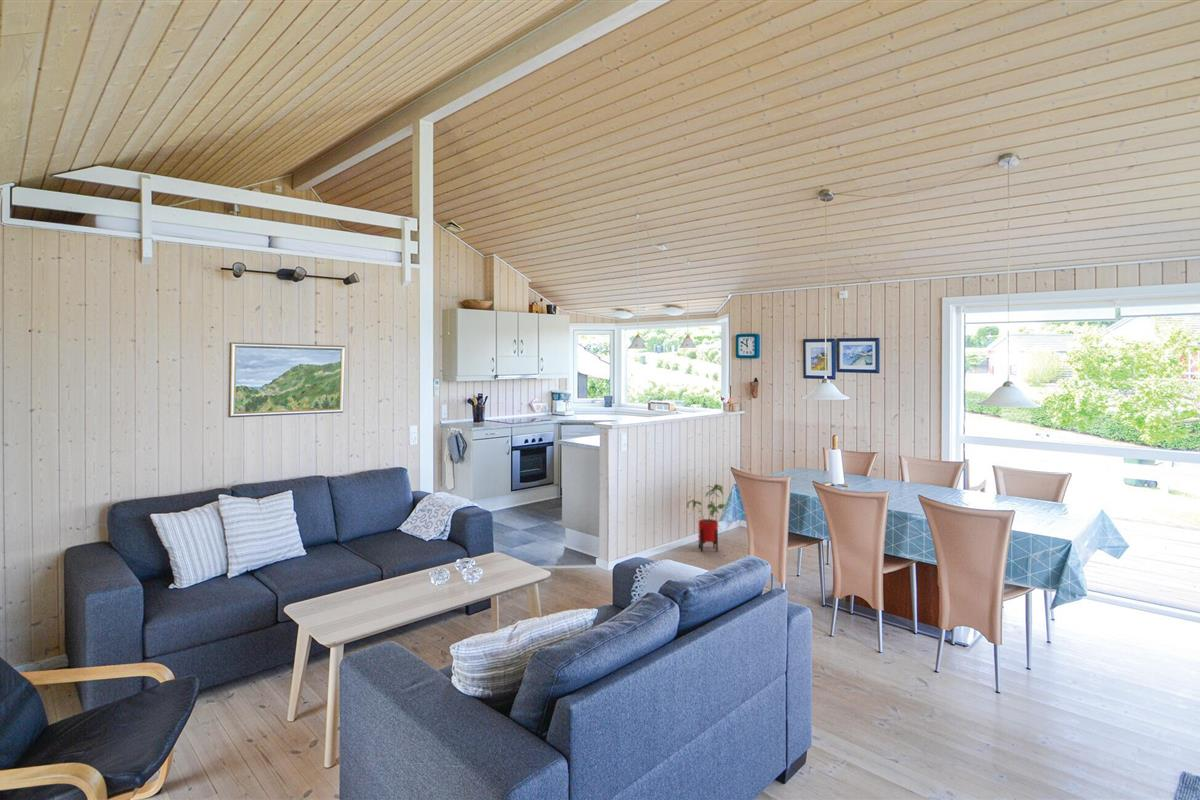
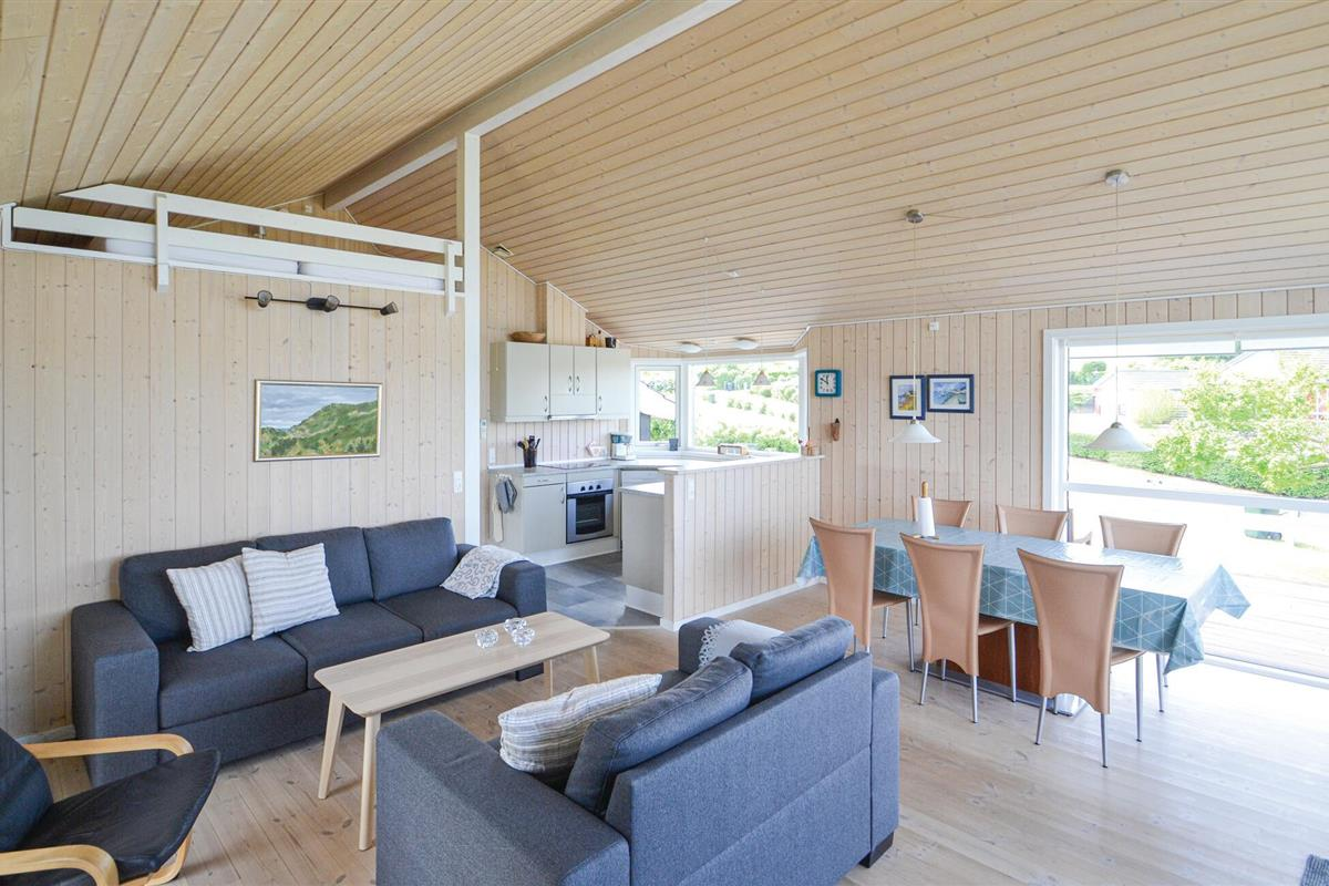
- house plant [686,483,726,553]
